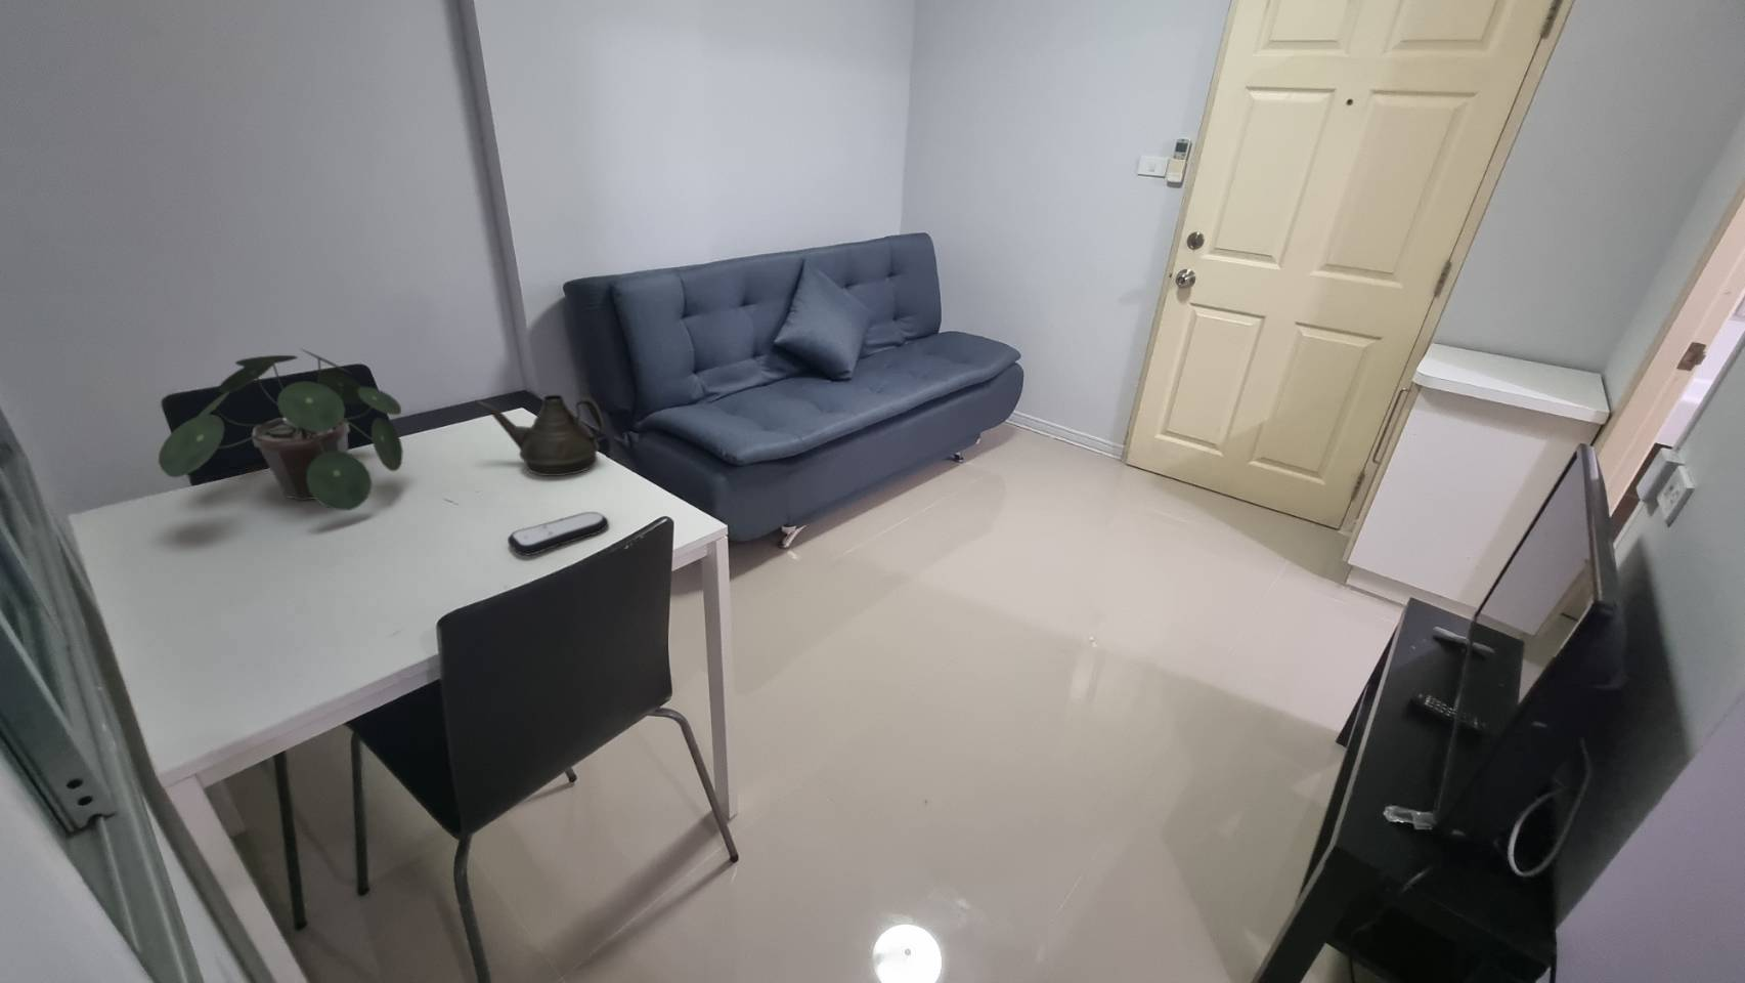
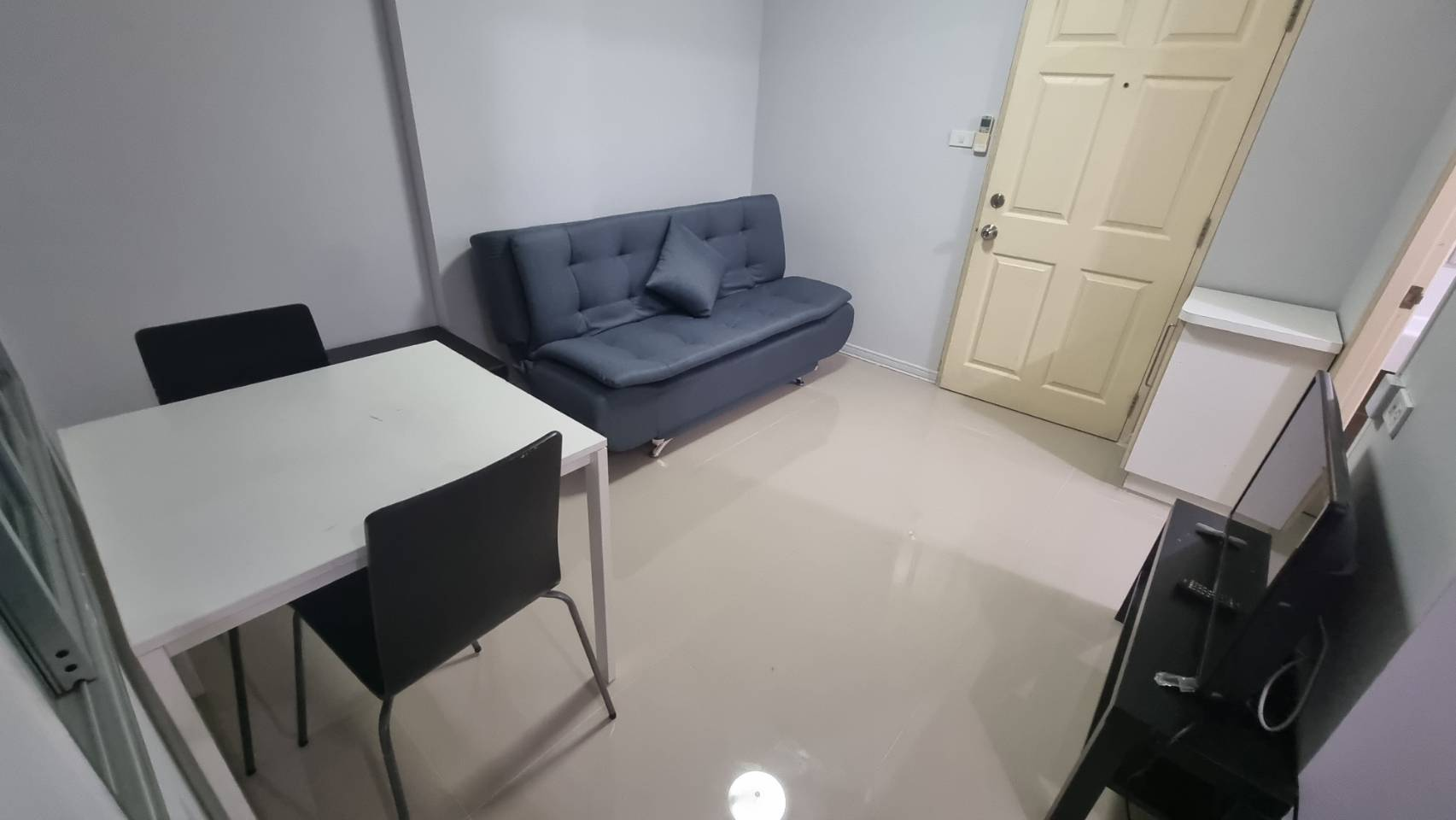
- potted plant [158,348,404,511]
- teapot [472,394,604,477]
- remote control [507,511,610,556]
